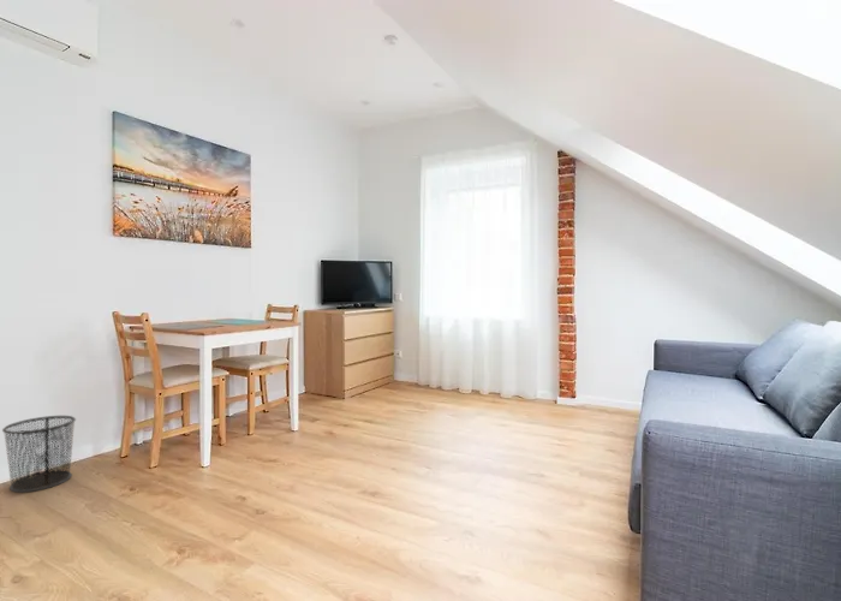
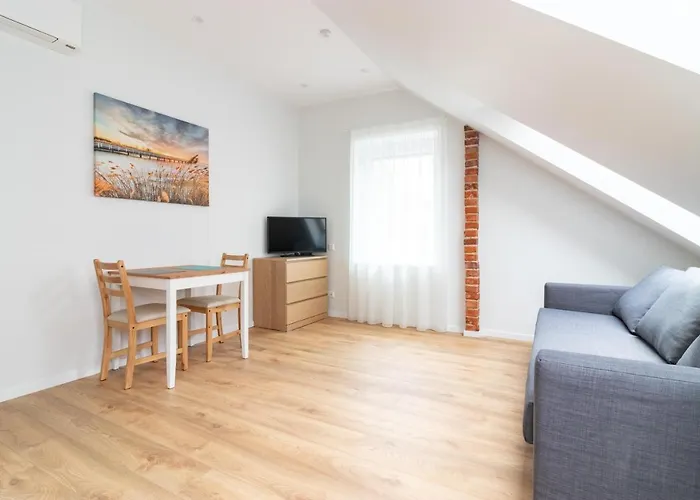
- waste bin [1,415,77,494]
